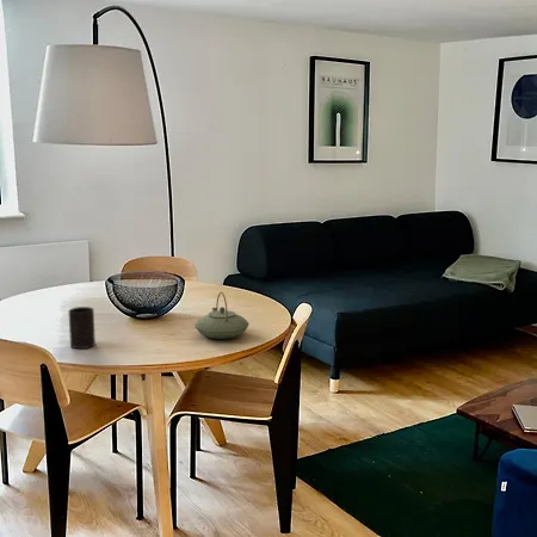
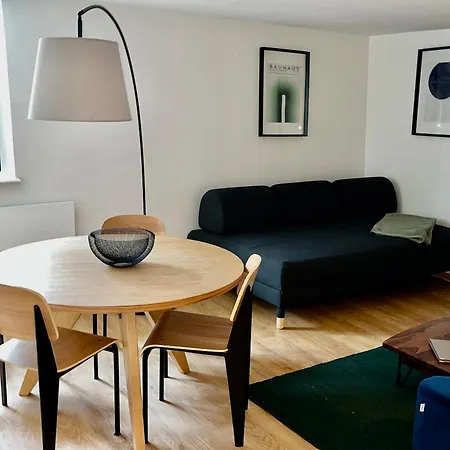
- teapot [193,291,251,340]
- cup [68,305,97,350]
